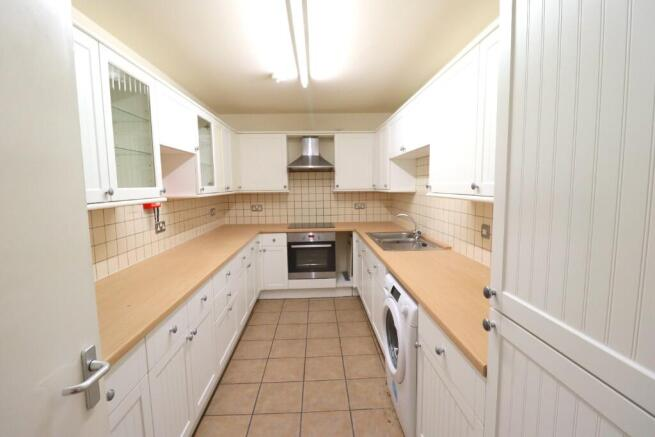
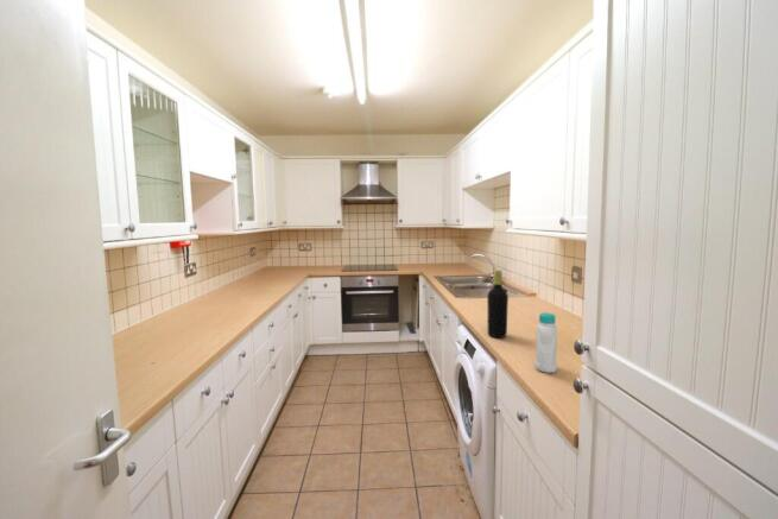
+ bottle [533,311,558,374]
+ bottle [486,270,510,338]
